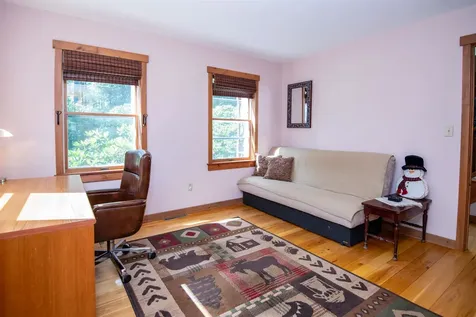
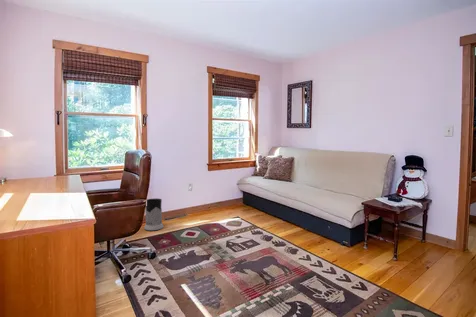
+ air purifier [143,198,164,231]
